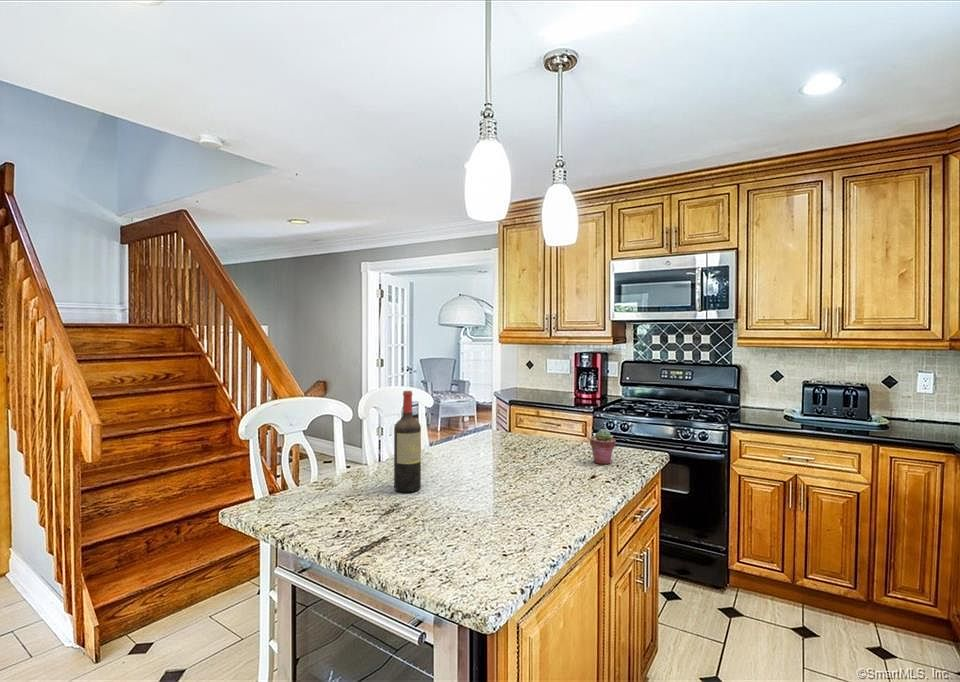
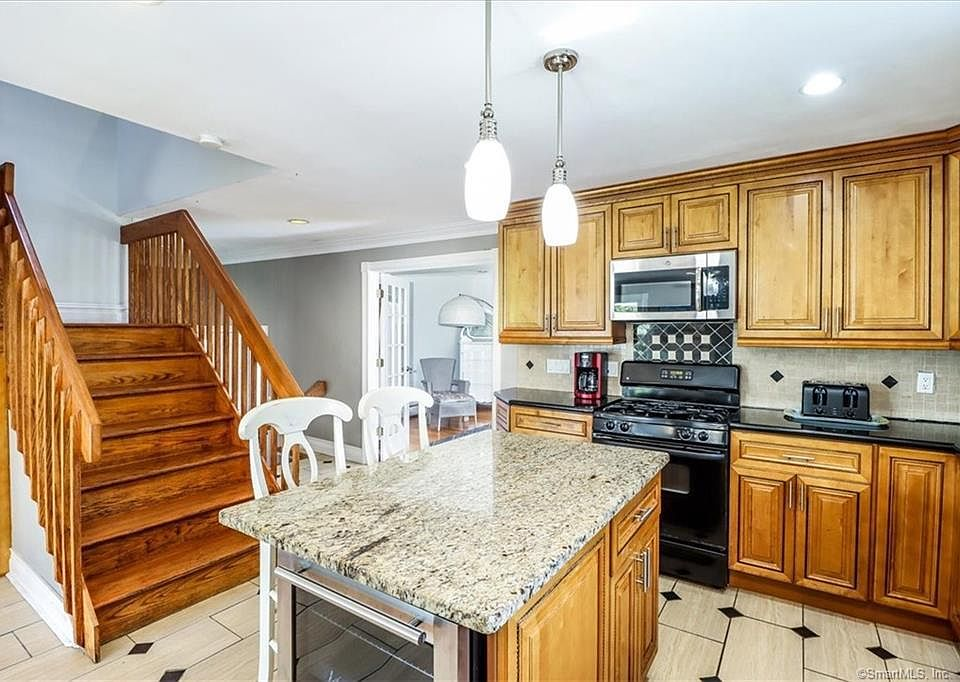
- potted succulent [589,428,617,465]
- wine bottle [393,390,422,493]
